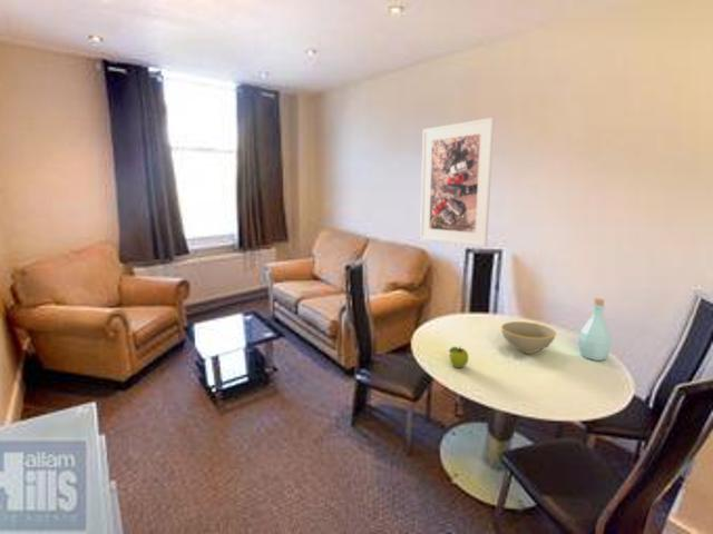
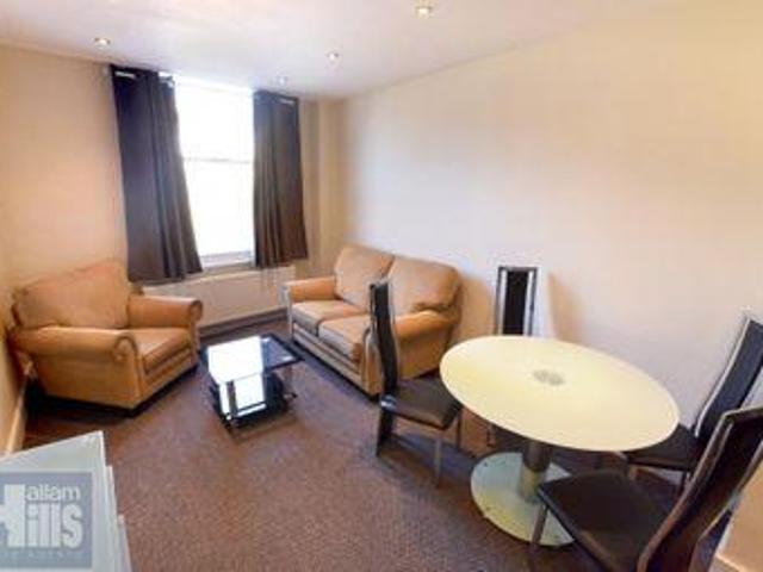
- fruit [448,345,469,369]
- bowl [500,320,557,355]
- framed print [419,117,496,248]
- bottle [578,297,613,362]
